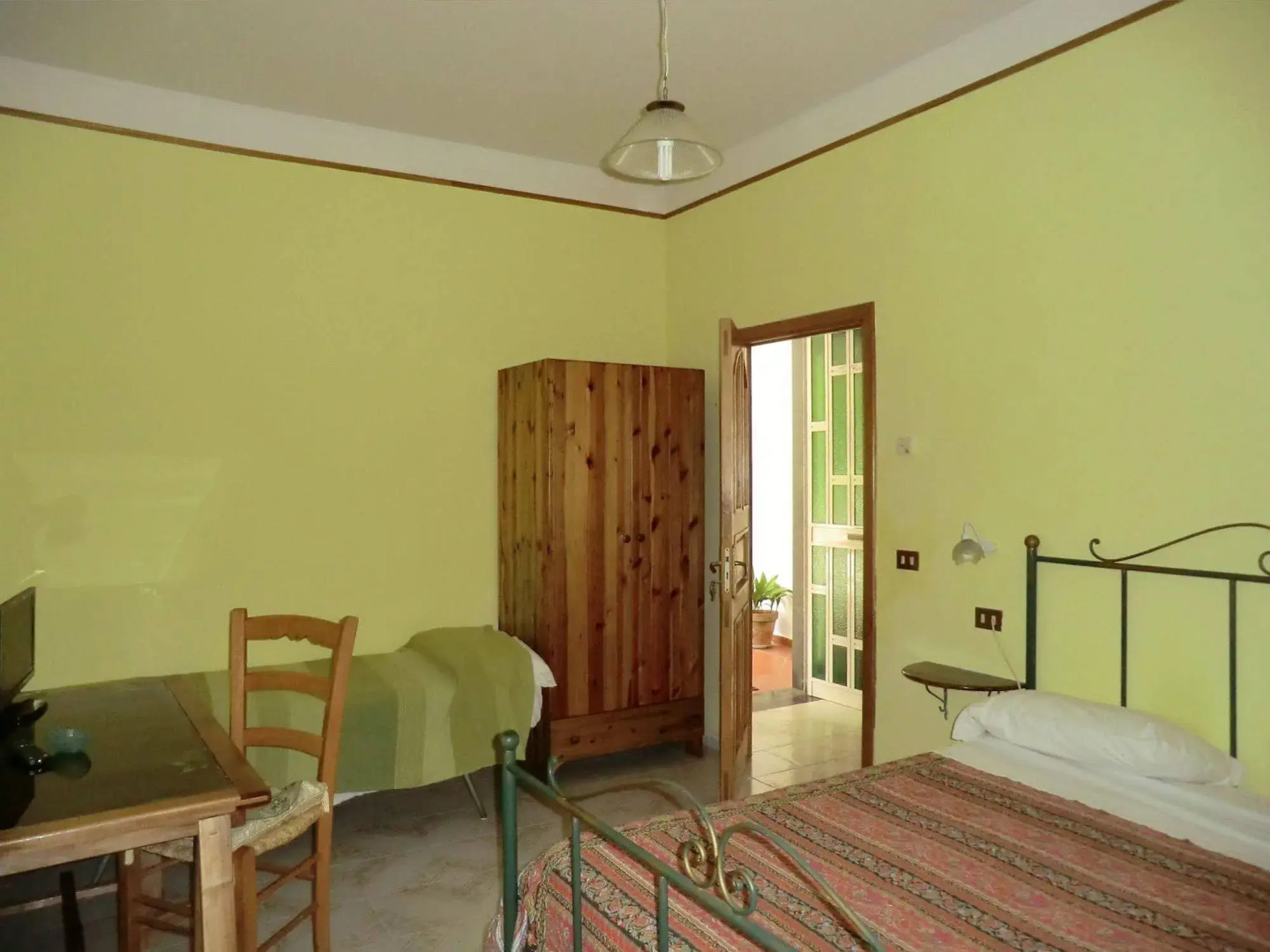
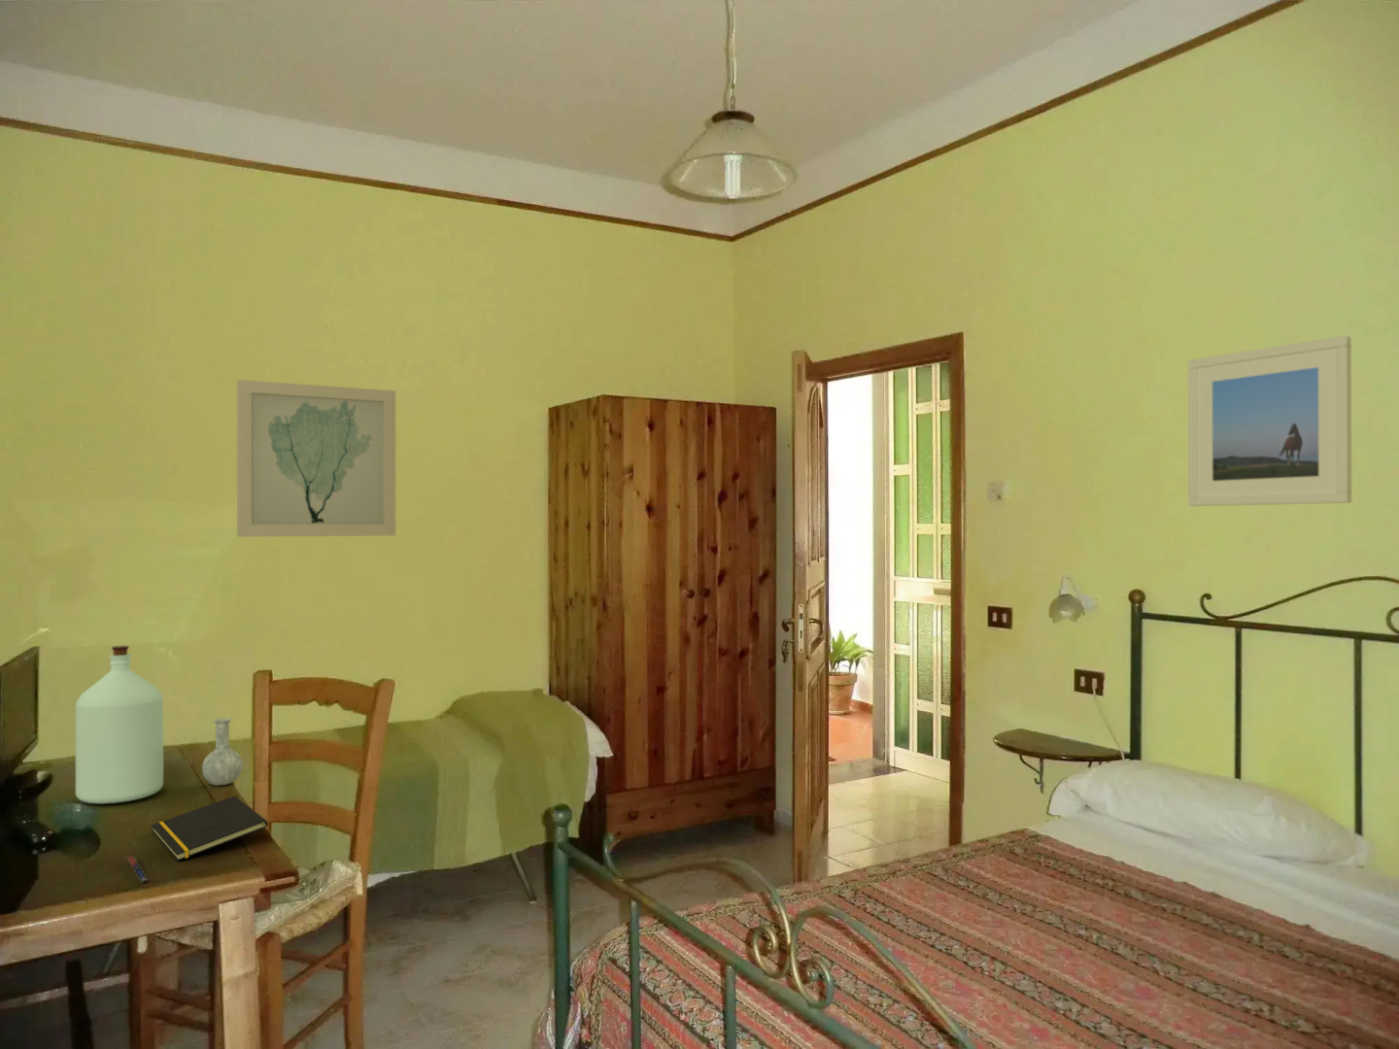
+ bottle [75,645,243,804]
+ pen [127,855,150,883]
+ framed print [1187,335,1353,507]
+ wall art [236,379,397,537]
+ notepad [151,796,269,862]
